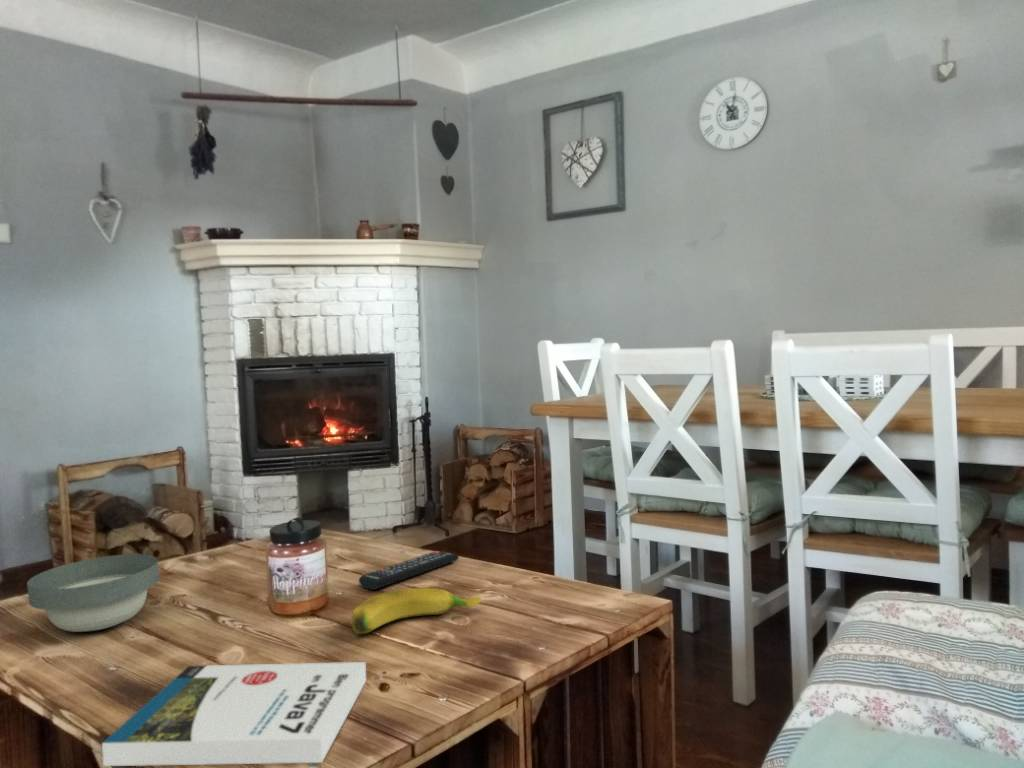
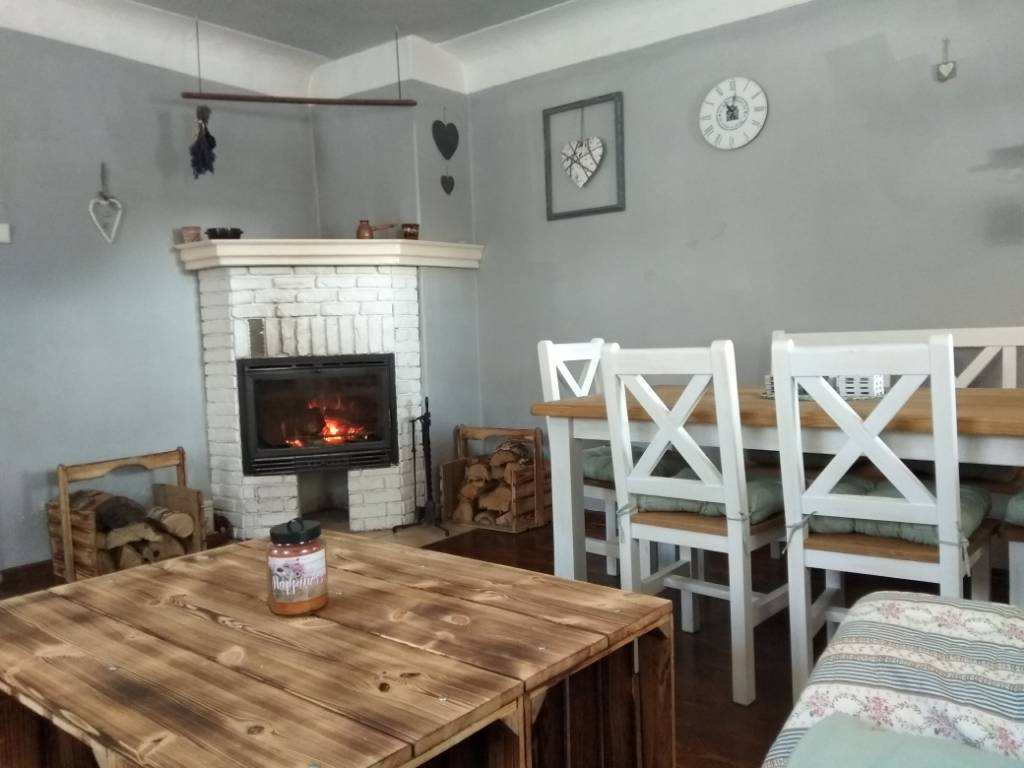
- bowl [26,553,161,633]
- book [101,661,367,767]
- remote control [358,550,460,591]
- banana [349,587,483,635]
